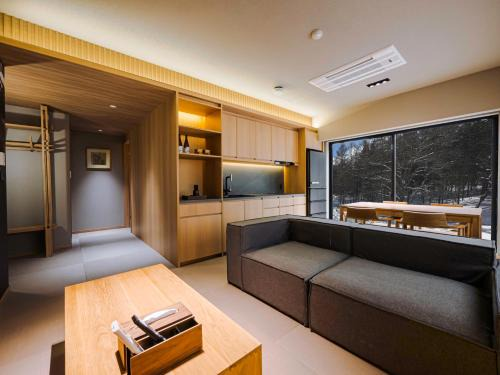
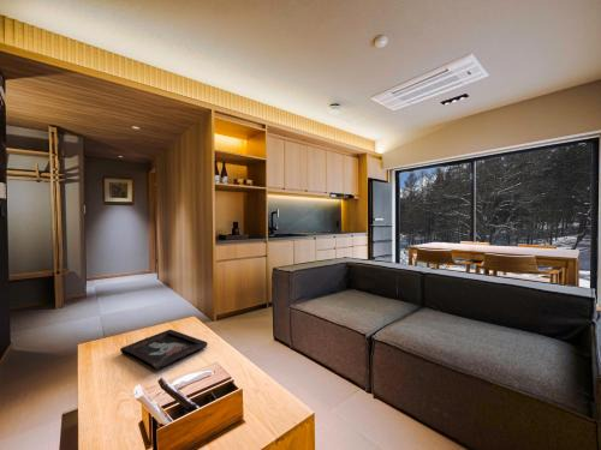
+ decorative tray [119,329,209,371]
